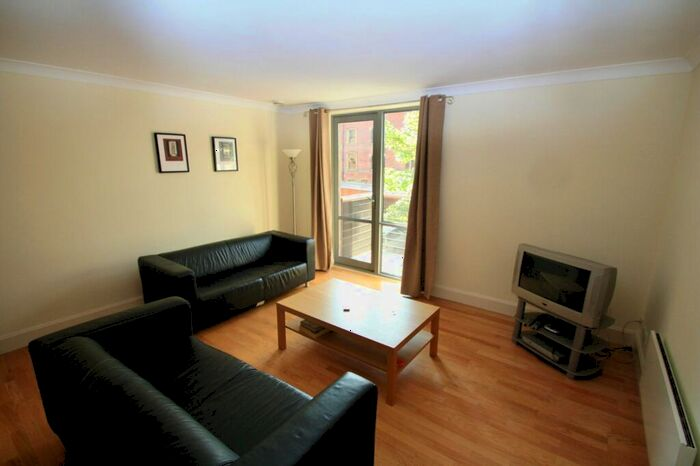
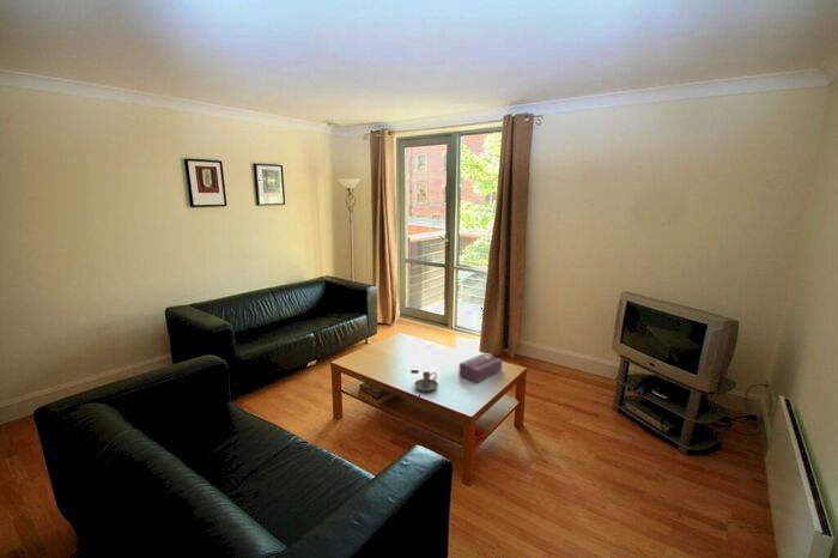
+ candle holder [413,371,439,393]
+ tissue box [457,352,503,384]
